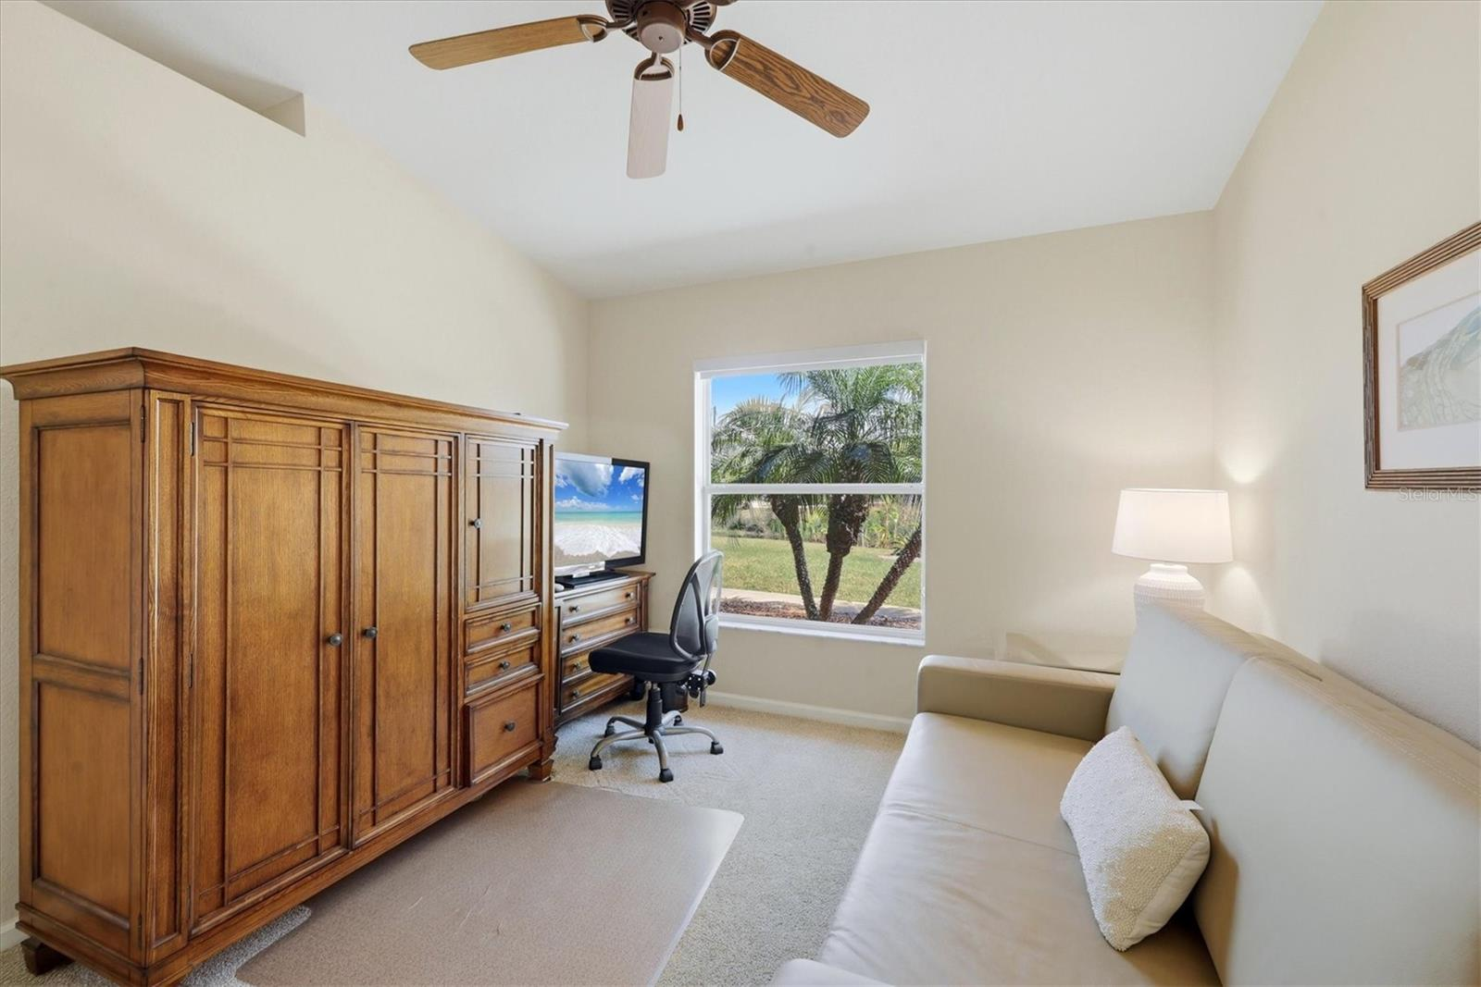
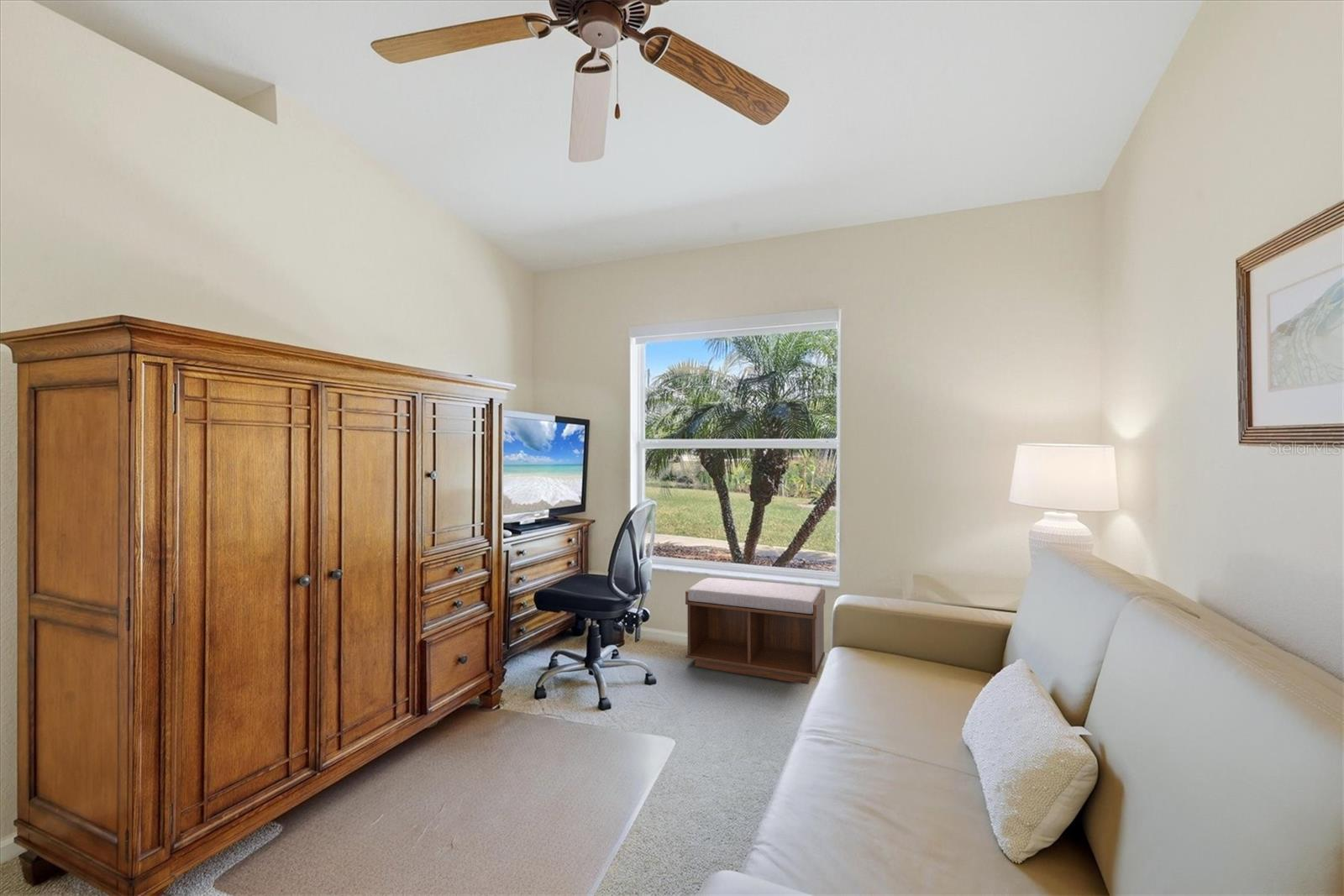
+ bench [685,577,826,685]
